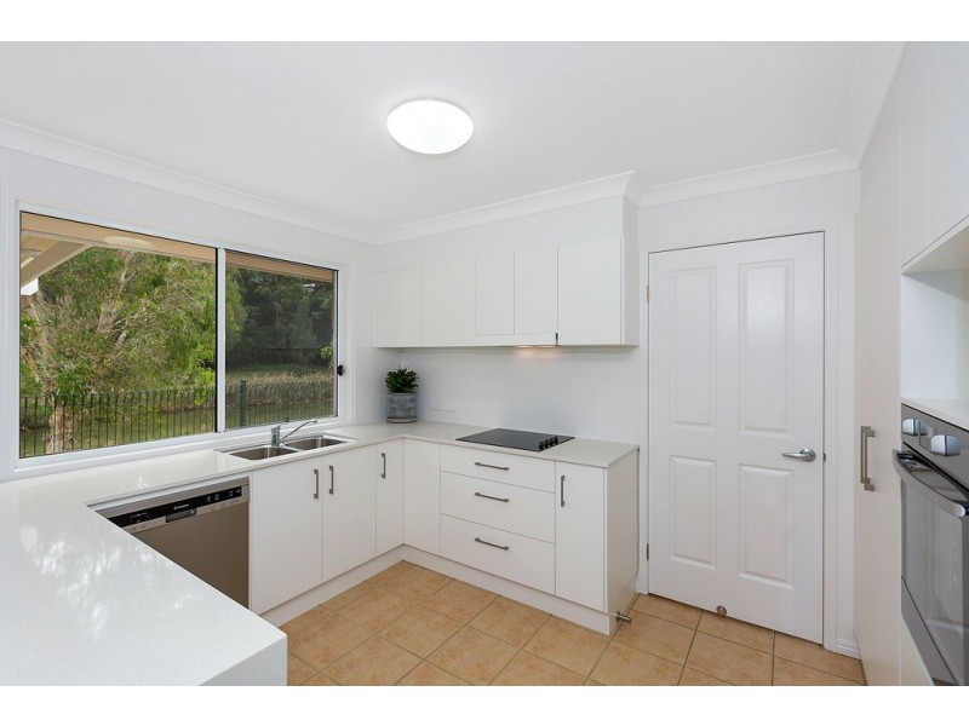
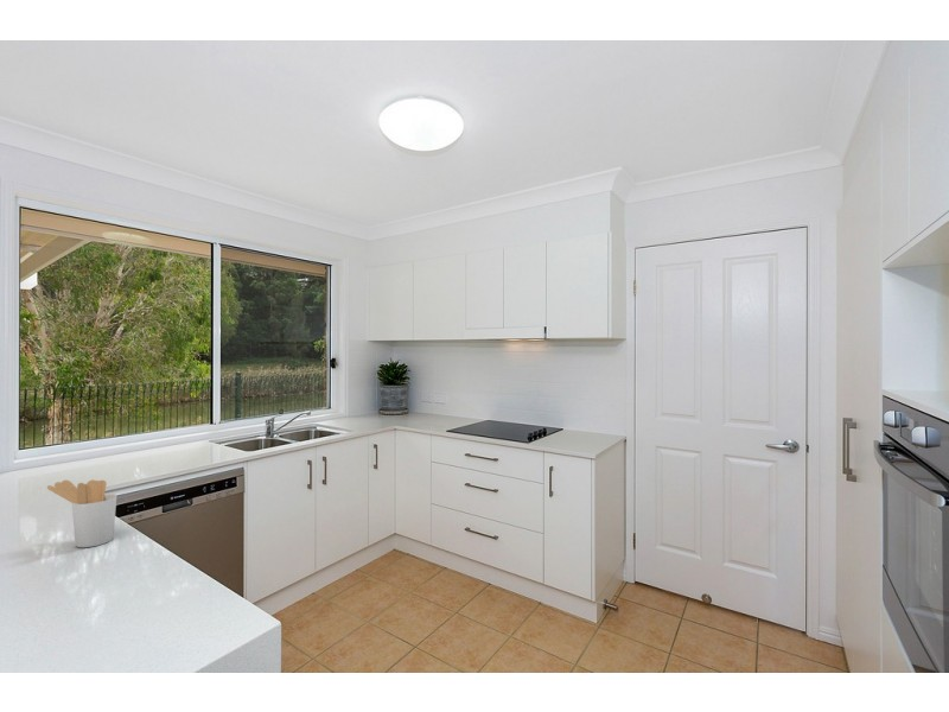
+ utensil holder [46,478,117,548]
